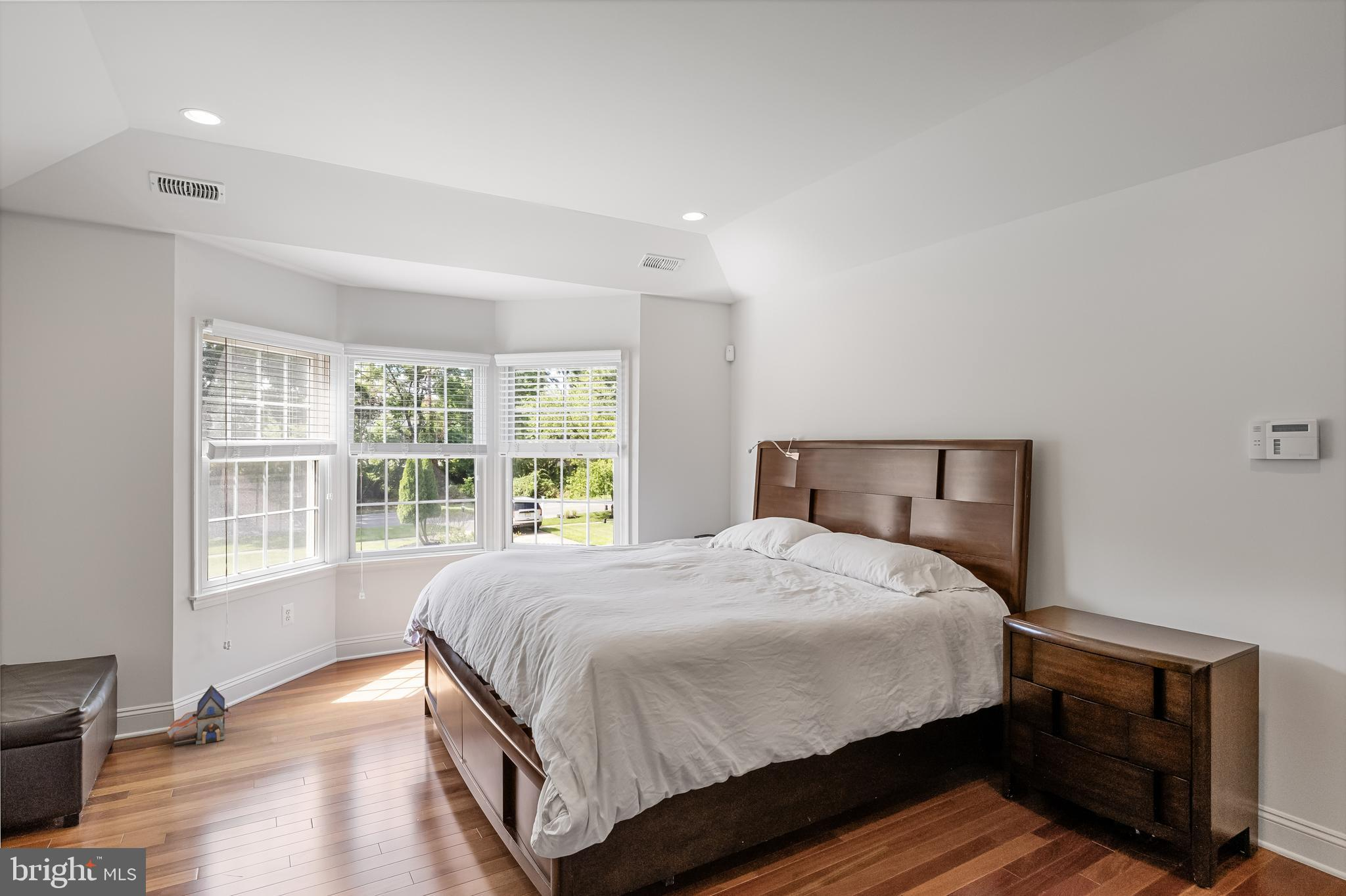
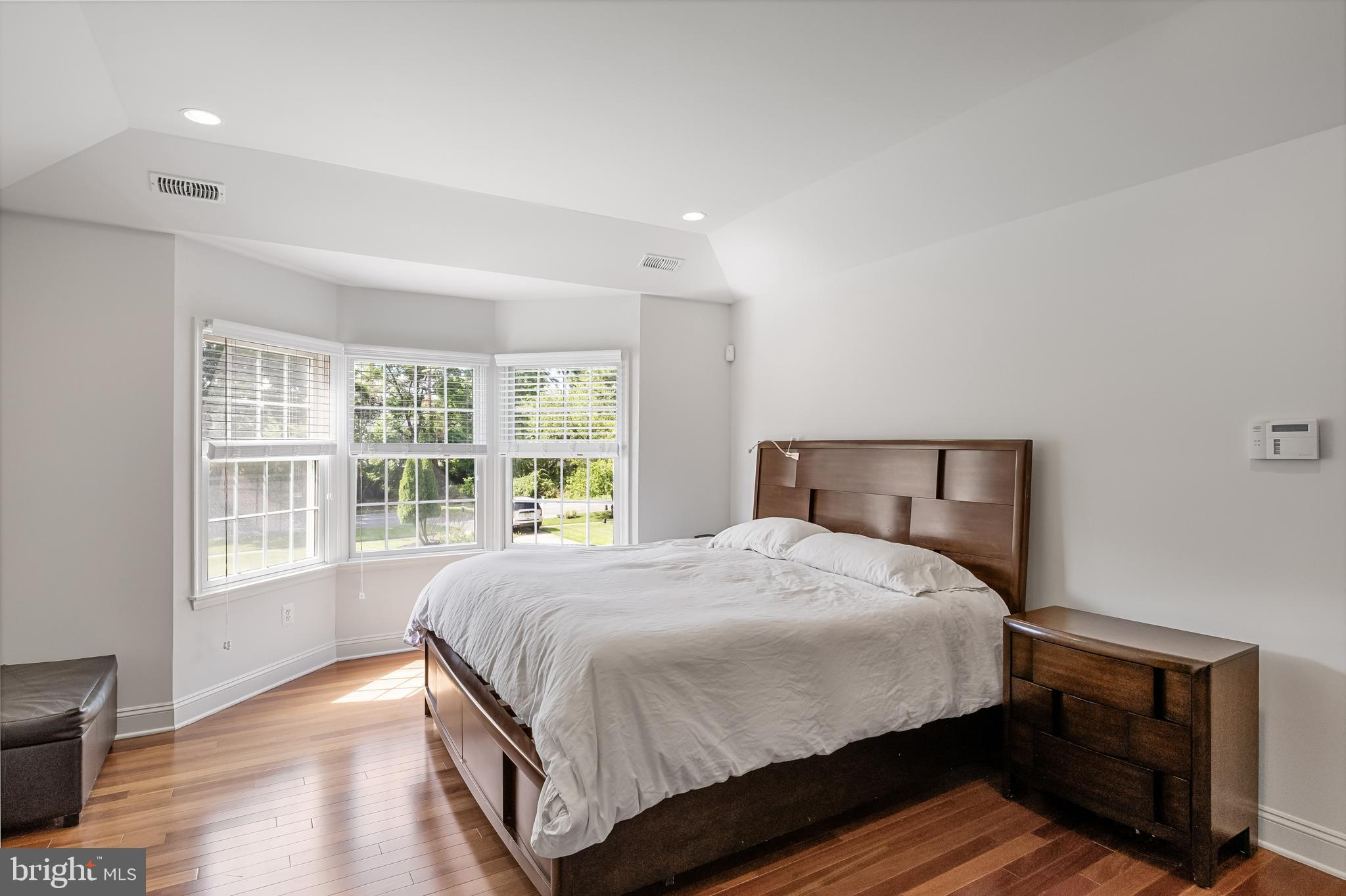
- toy house [167,684,233,750]
